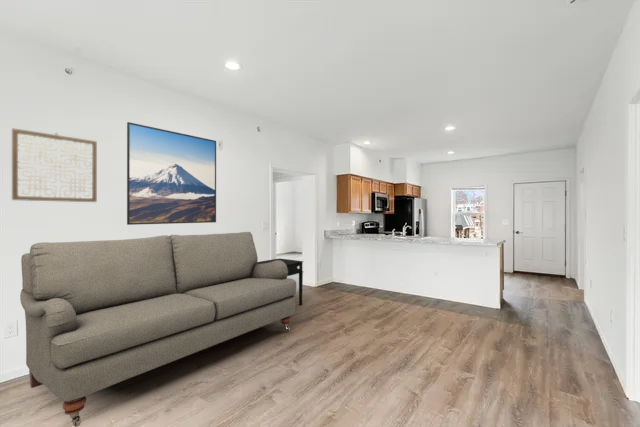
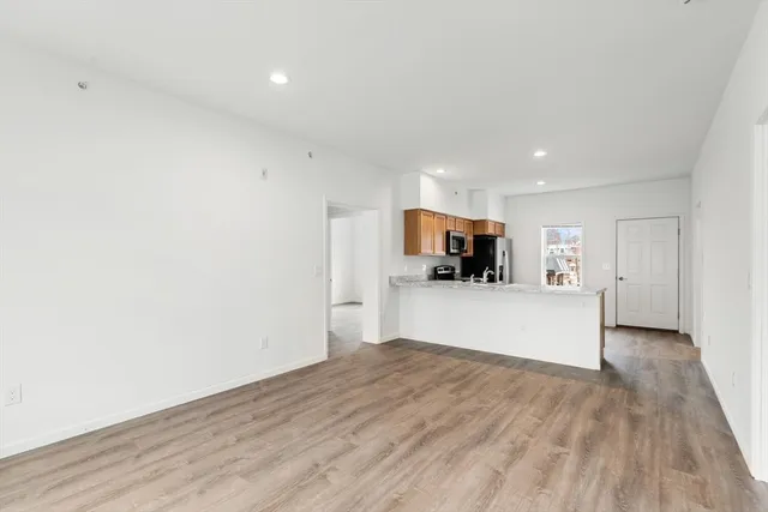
- wall art [11,127,98,203]
- side table [256,257,304,306]
- sofa [19,231,297,427]
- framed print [126,121,217,226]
